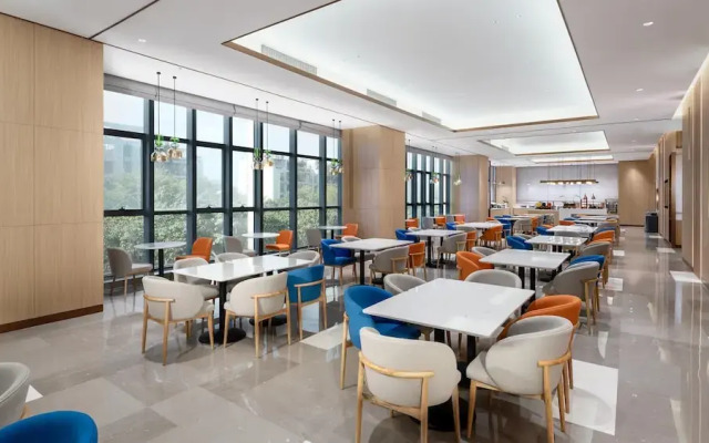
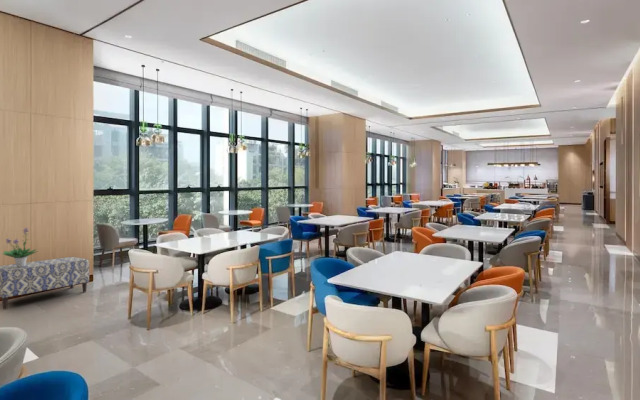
+ potted plant [0,227,38,267]
+ bench [0,256,90,310]
